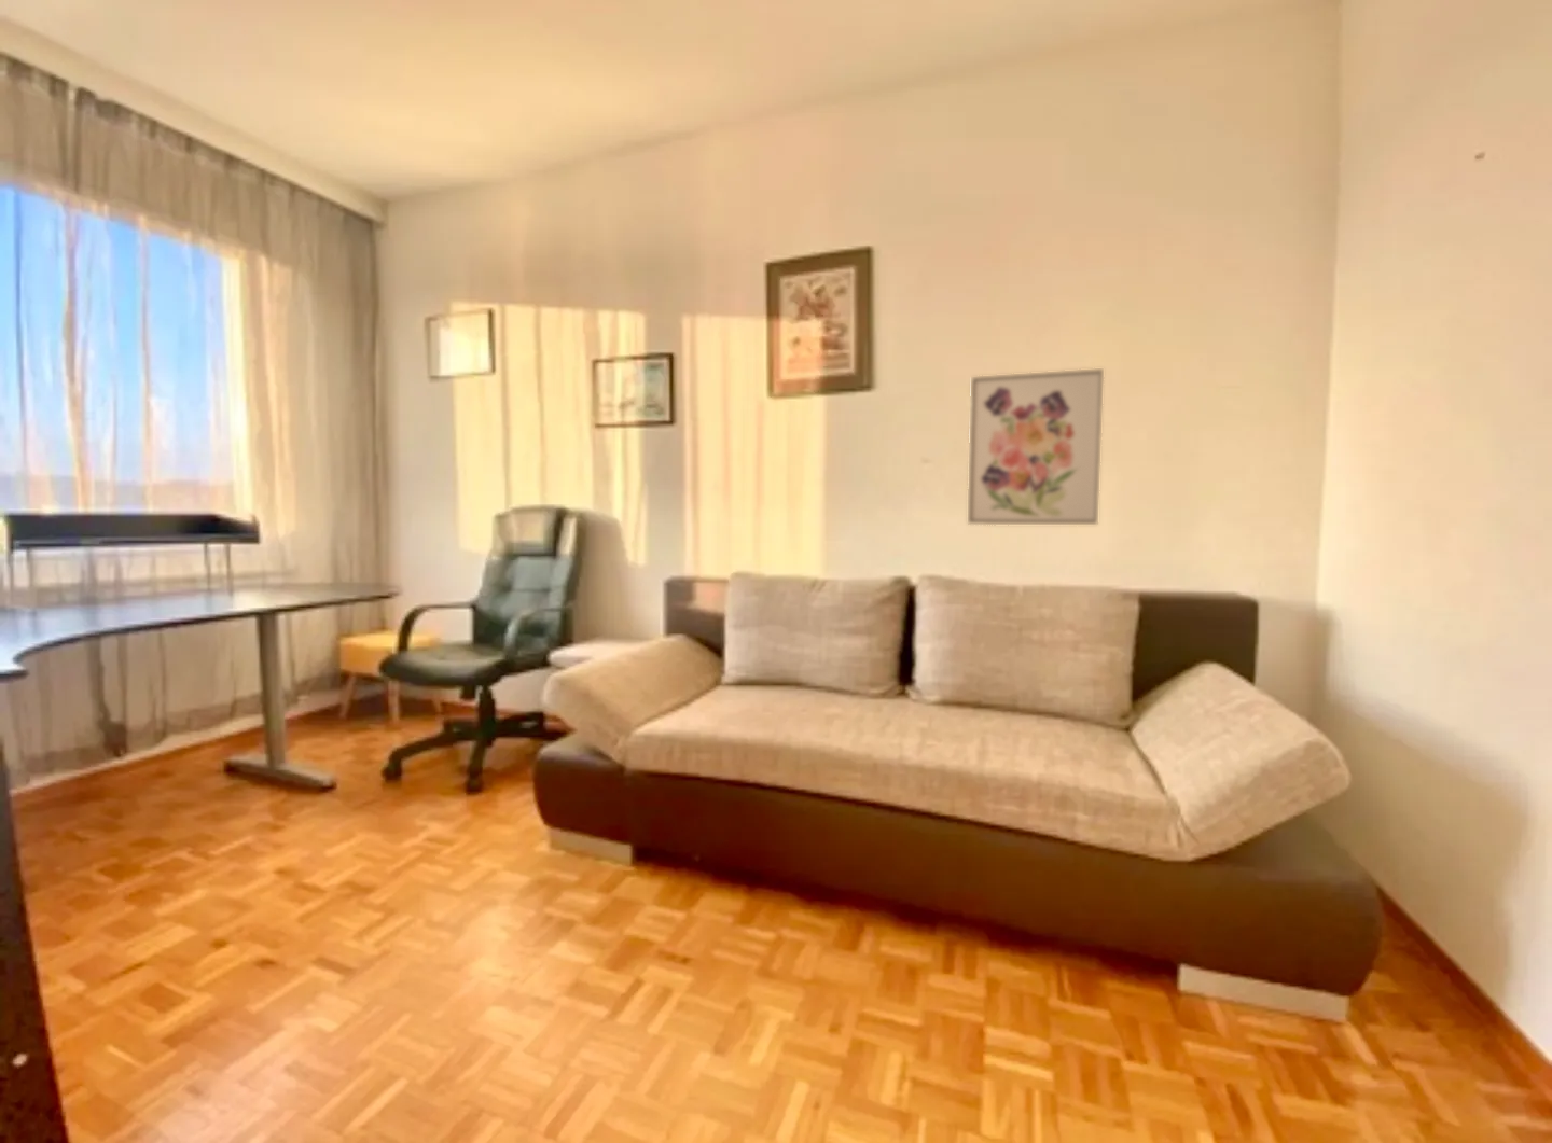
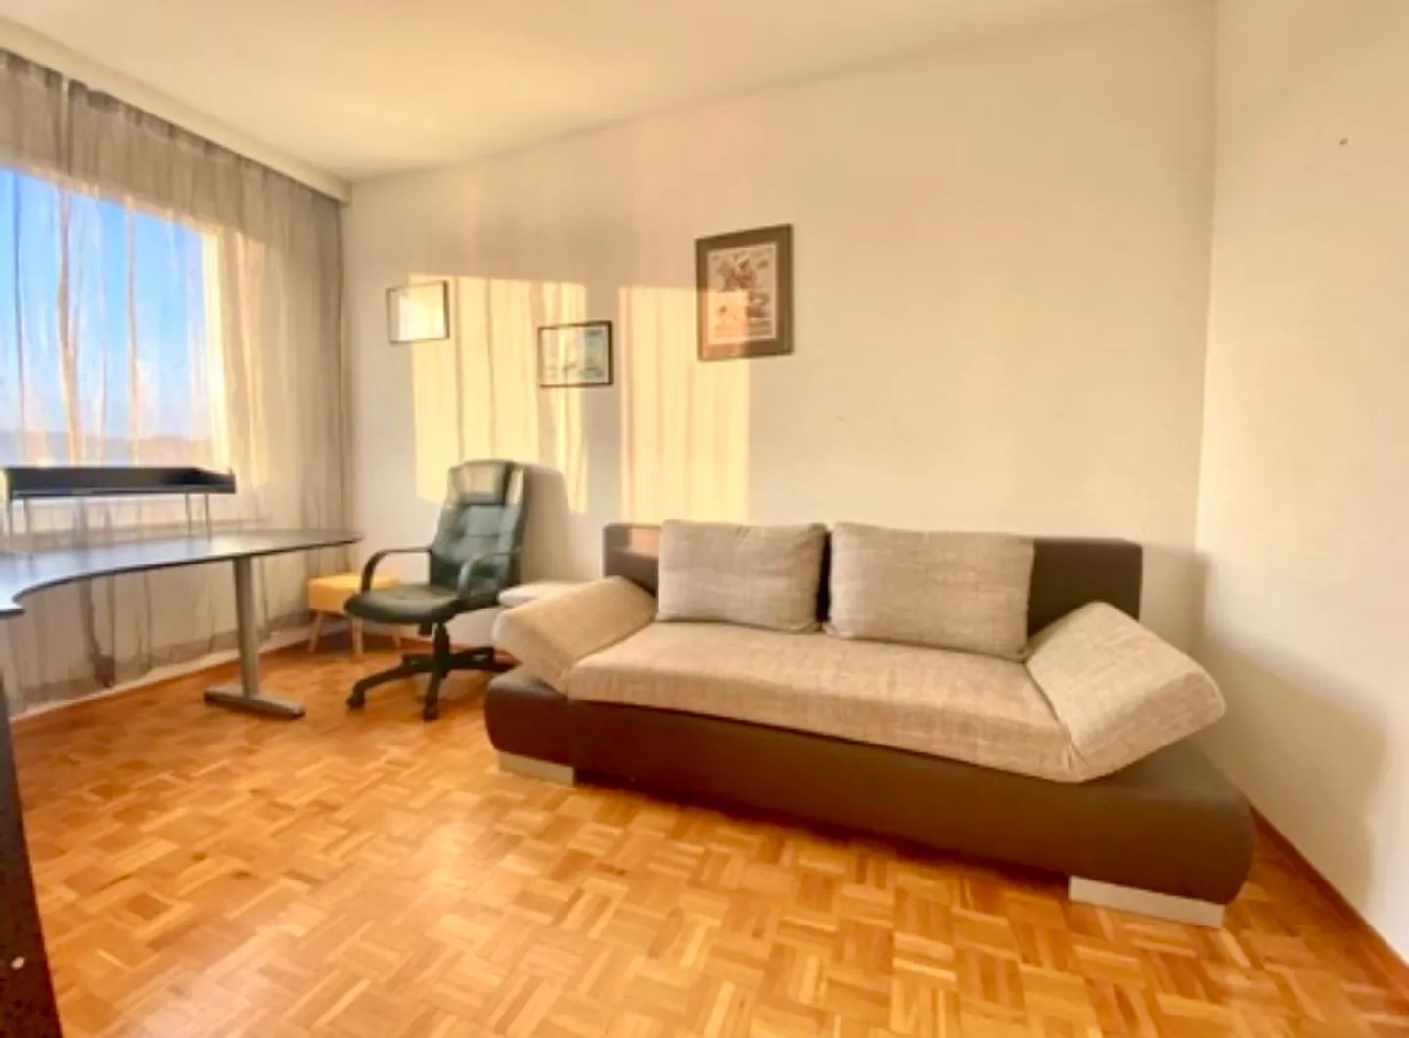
- wall art [966,367,1105,525]
